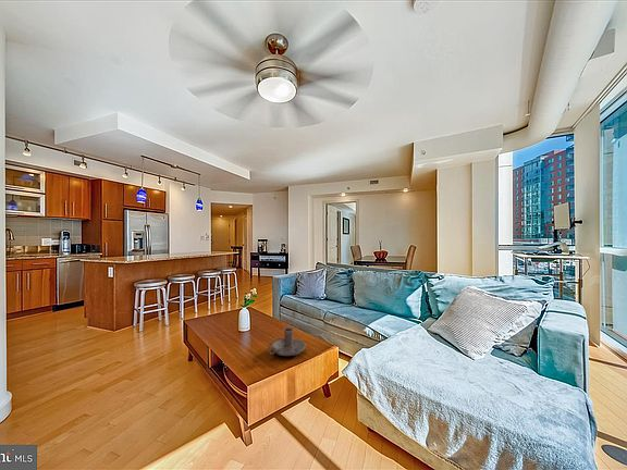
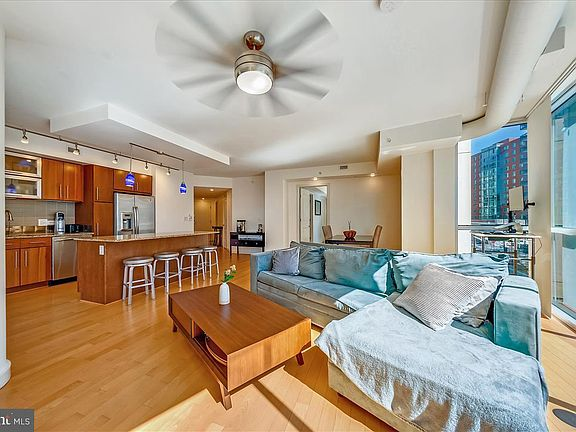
- candle holder [267,326,307,357]
